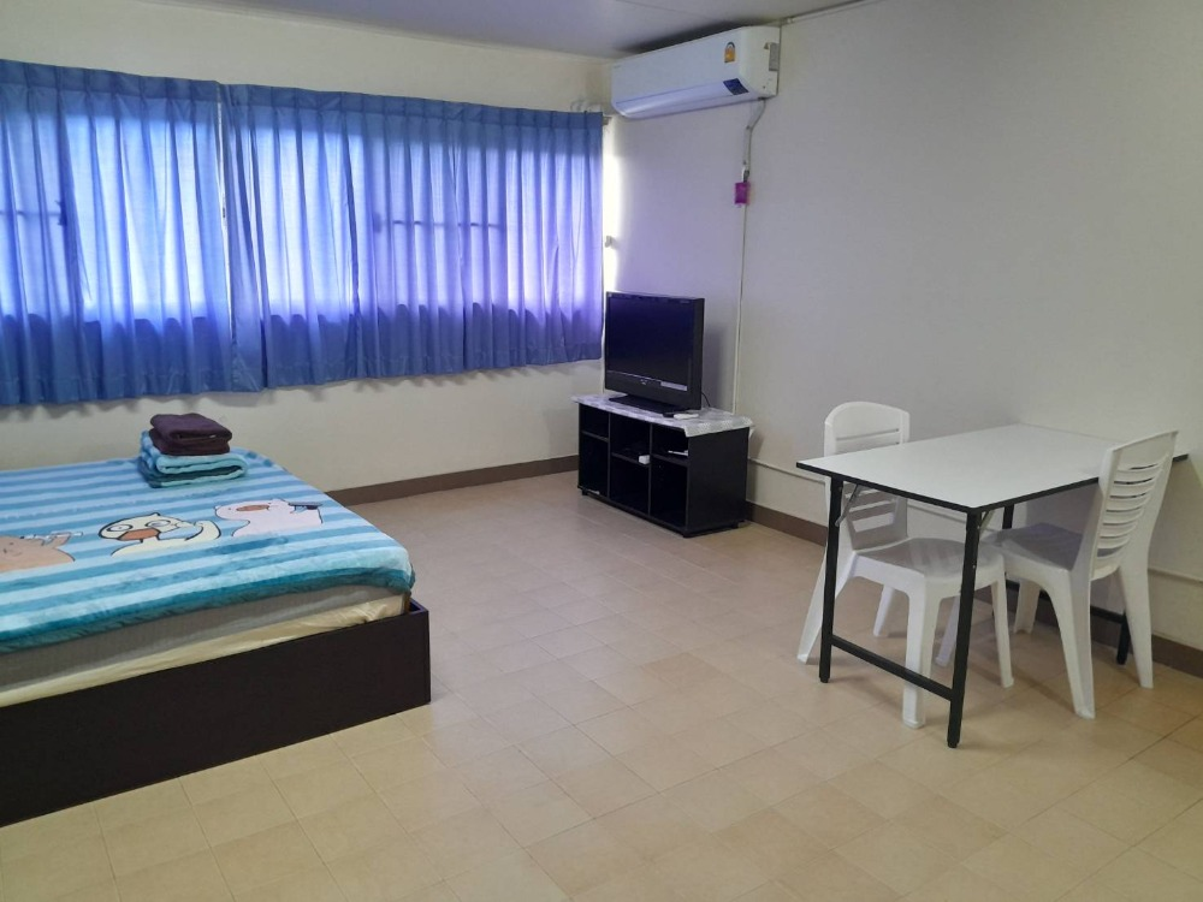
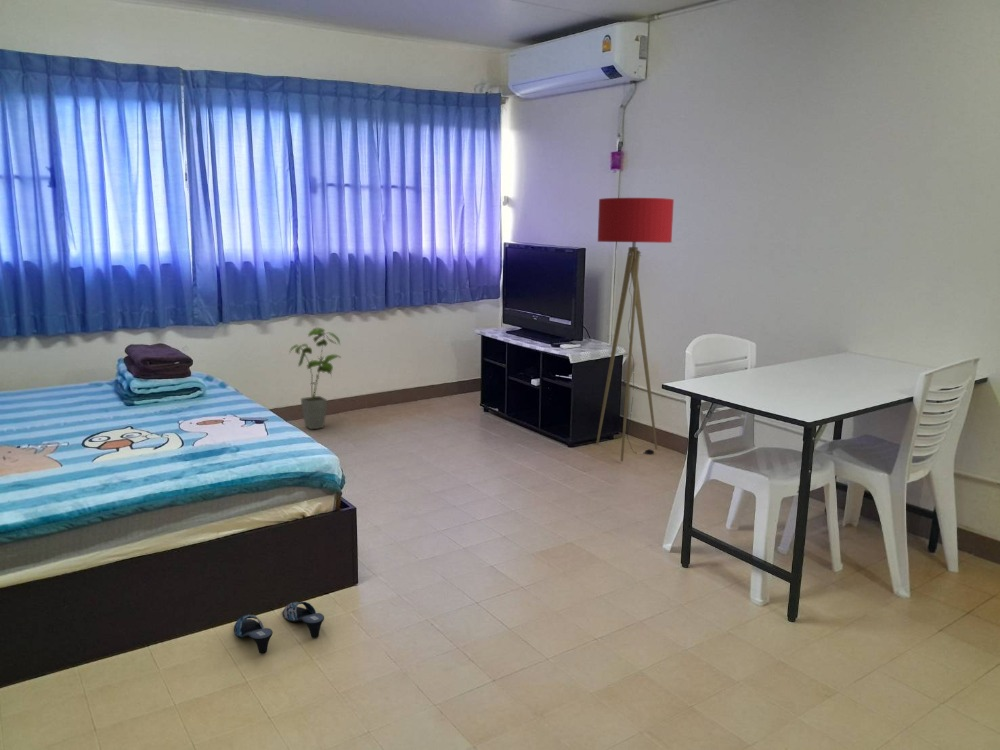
+ slippers [233,601,325,655]
+ floor lamp [595,197,675,463]
+ house plant [288,326,342,430]
